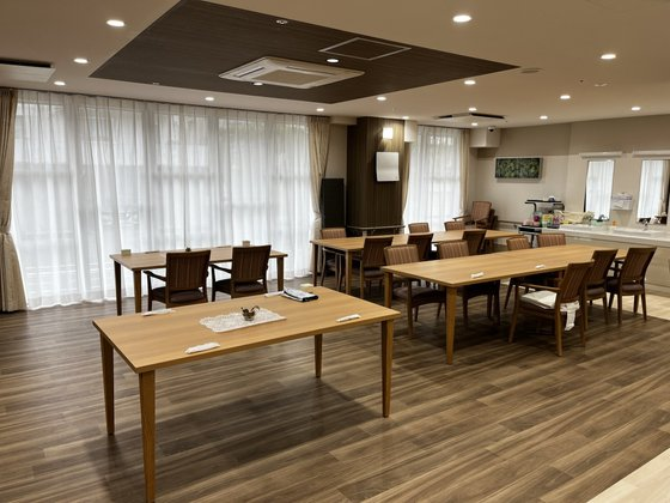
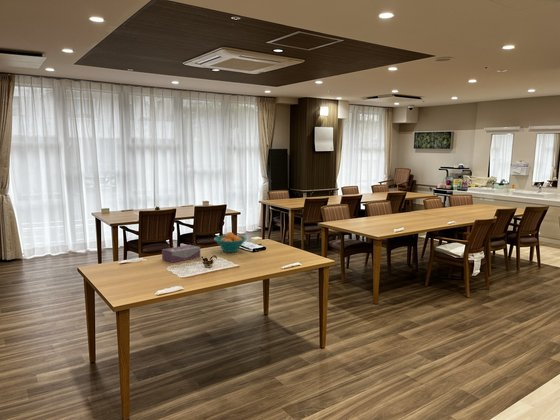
+ fruit bowl [213,231,248,253]
+ tissue box [161,244,201,264]
